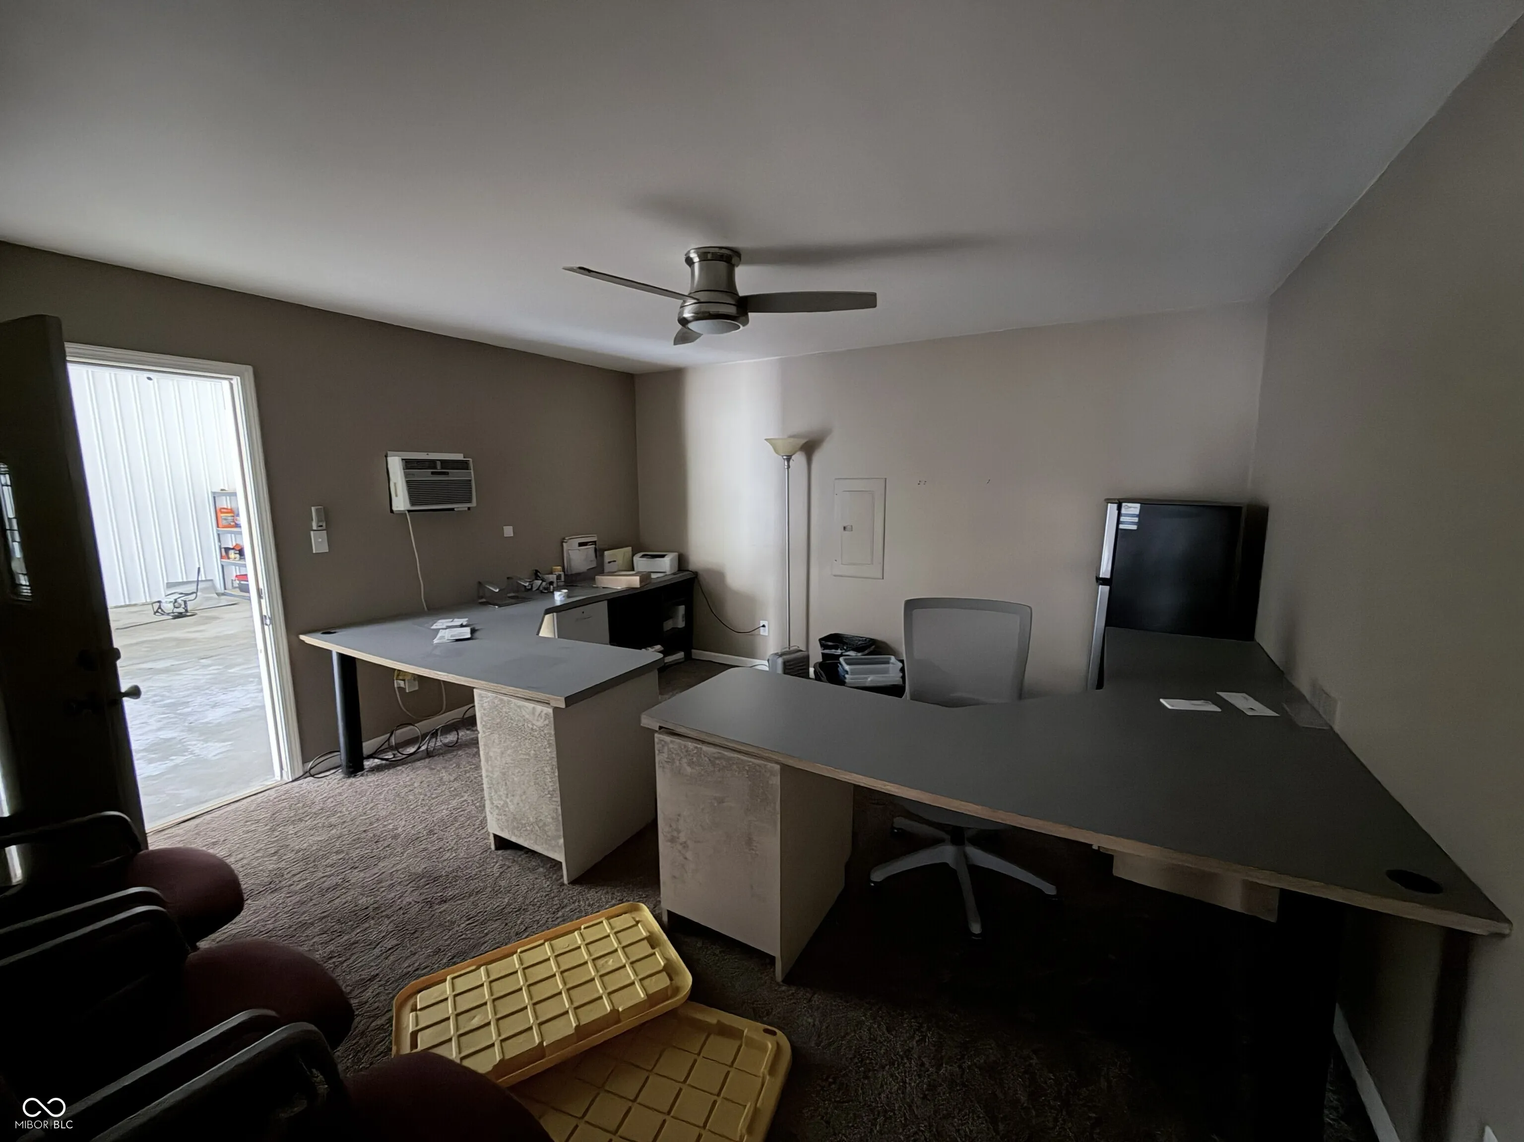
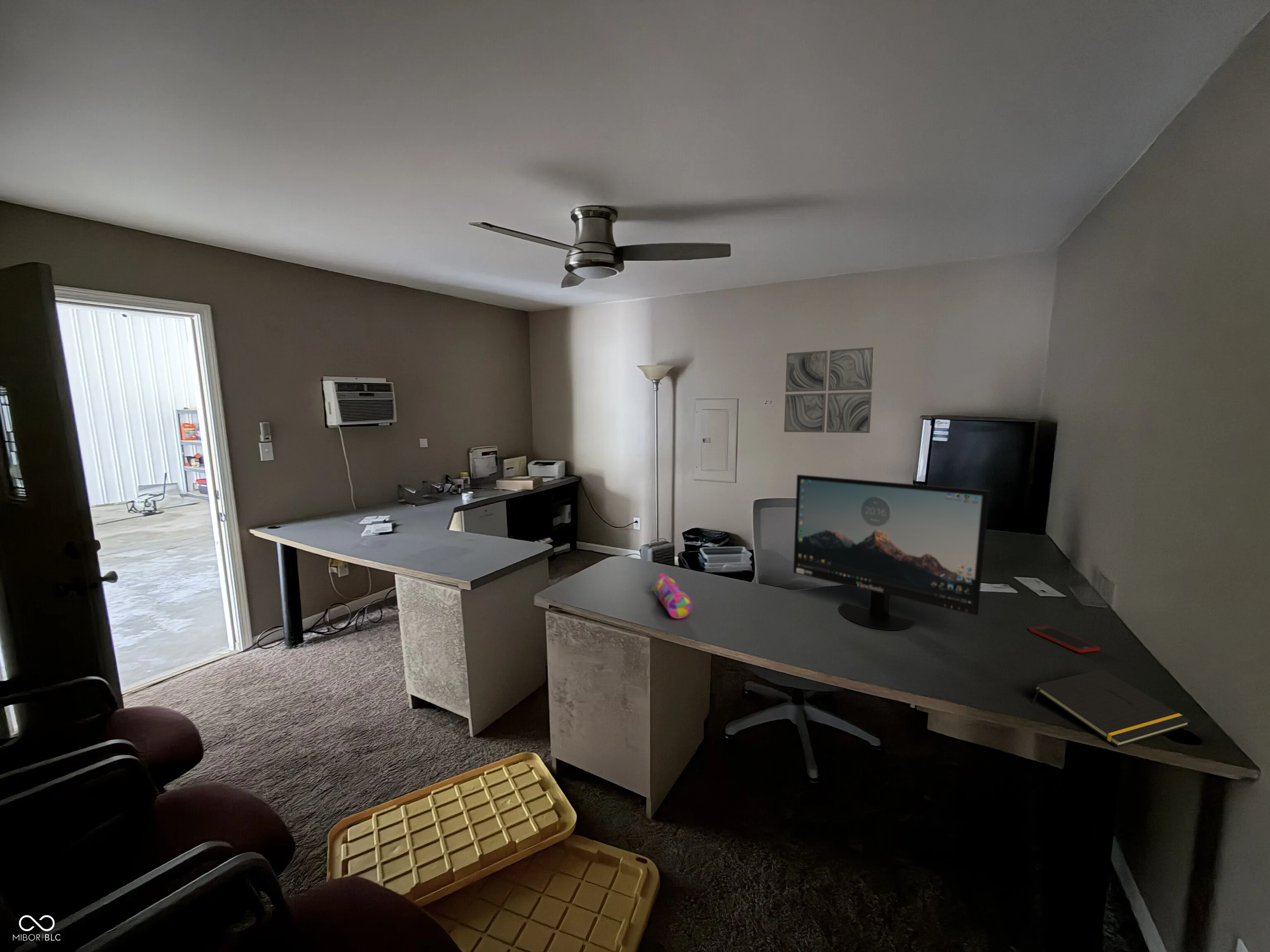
+ monitor [793,474,990,631]
+ wall art [784,347,875,433]
+ cell phone [1029,626,1101,653]
+ pencil case [651,573,692,619]
+ notepad [1031,669,1191,747]
